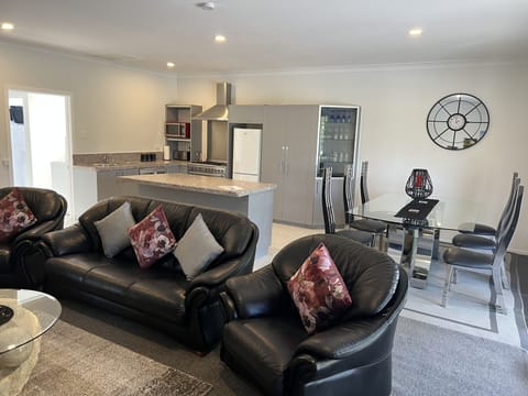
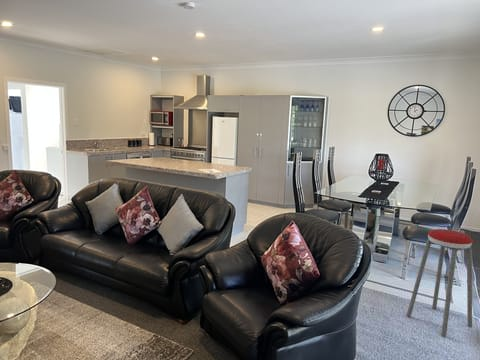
+ music stool [405,228,474,338]
